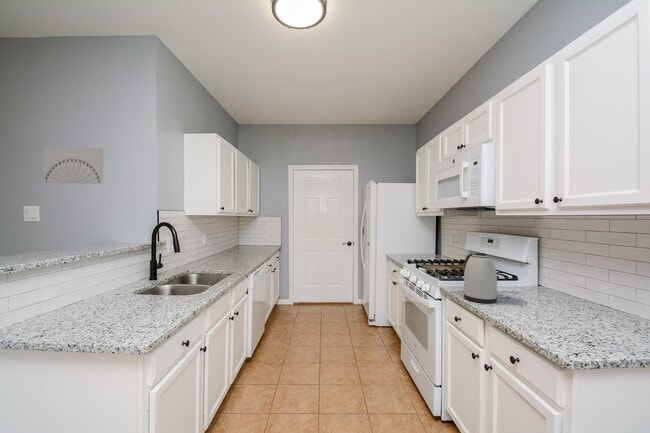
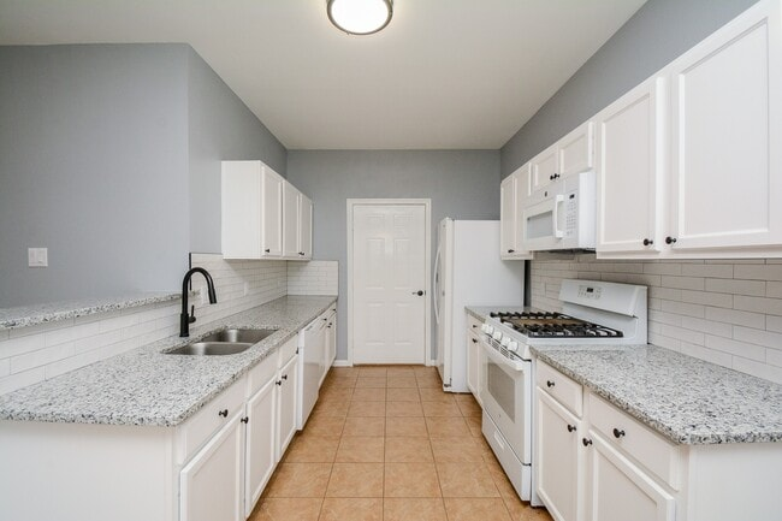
- kettle [463,252,498,304]
- wall art [45,146,104,185]
